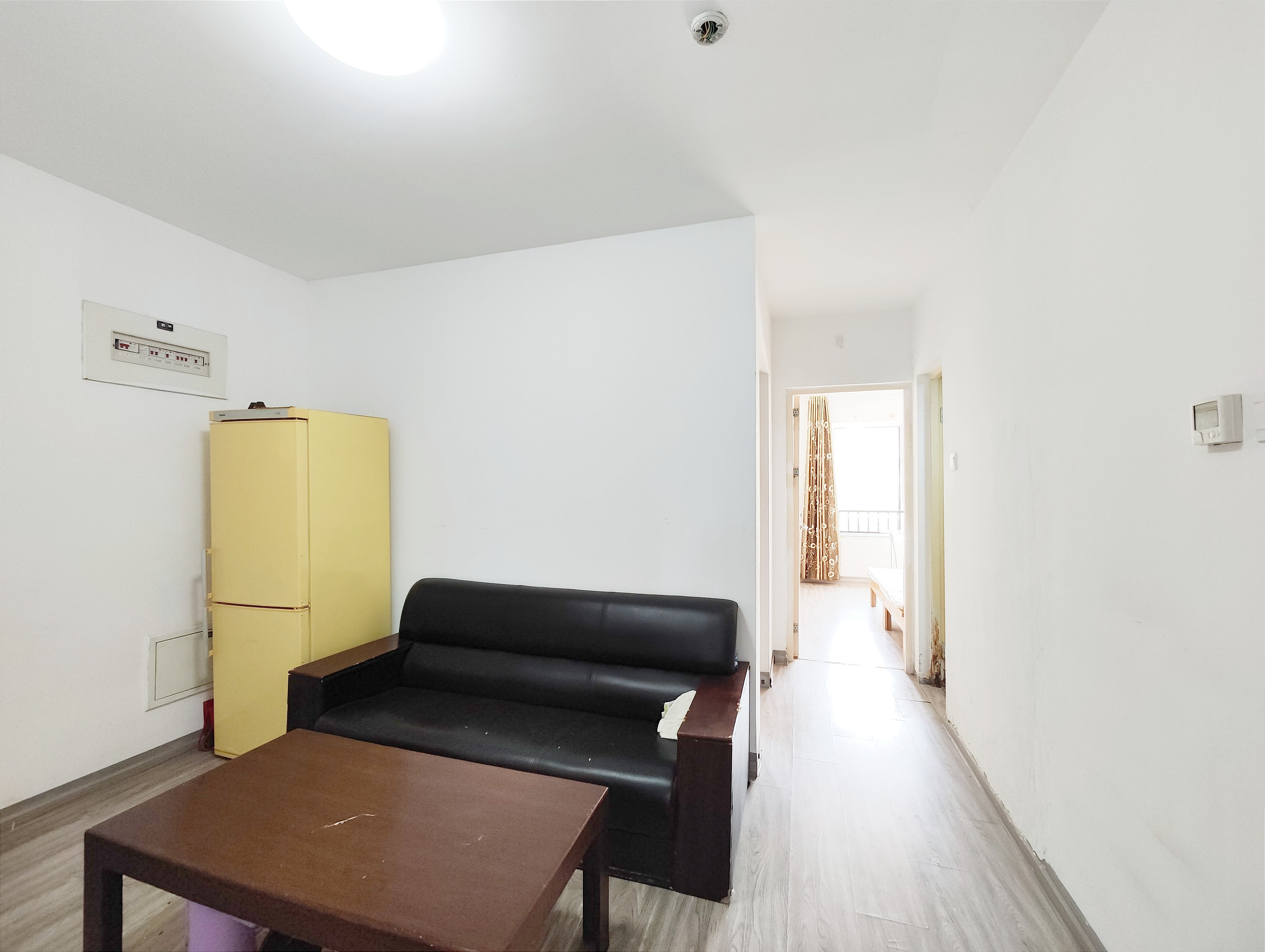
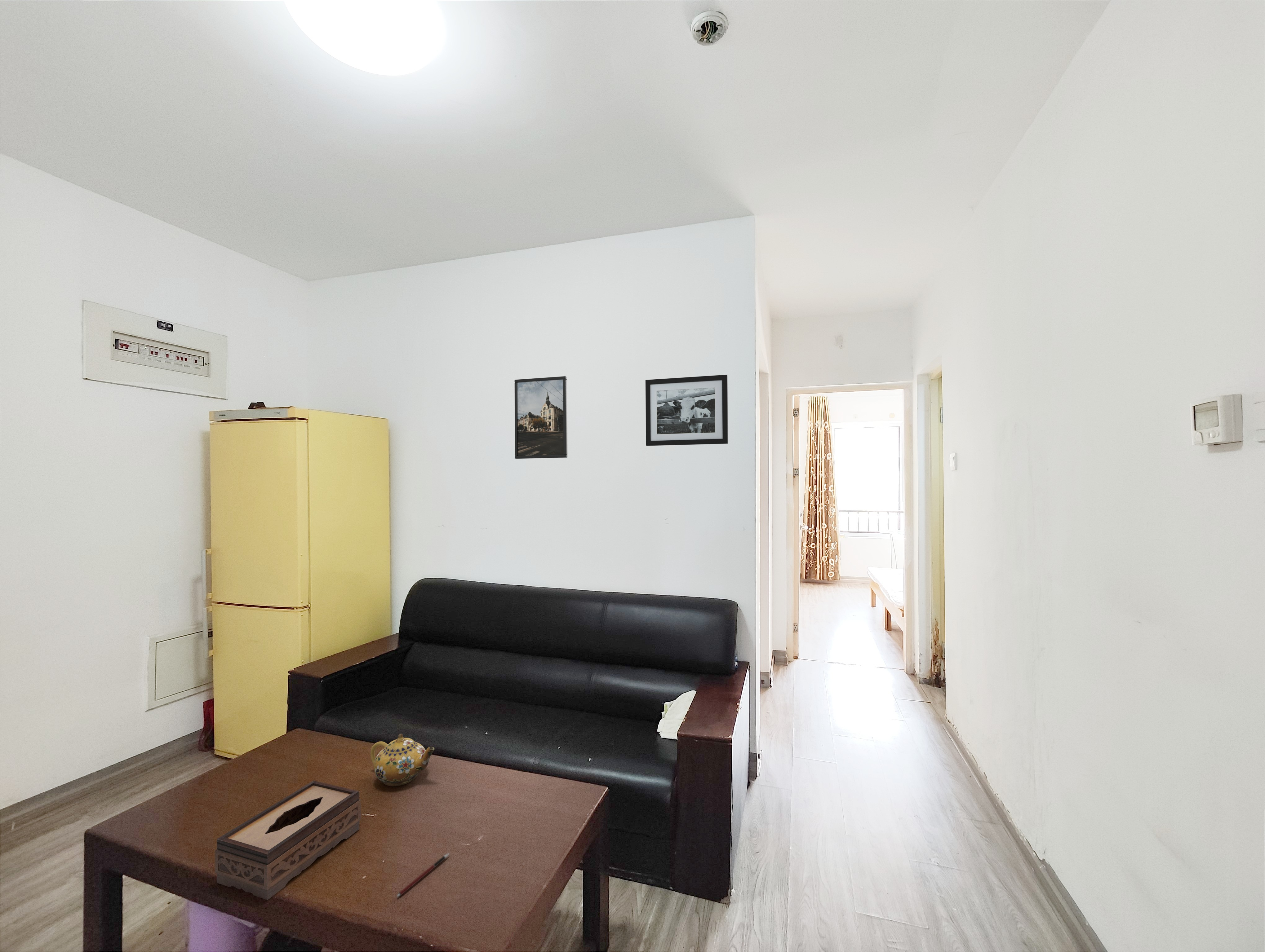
+ picture frame [645,374,728,446]
+ tissue box [215,780,361,900]
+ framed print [514,376,568,459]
+ pen [397,853,450,897]
+ teapot [370,733,435,787]
